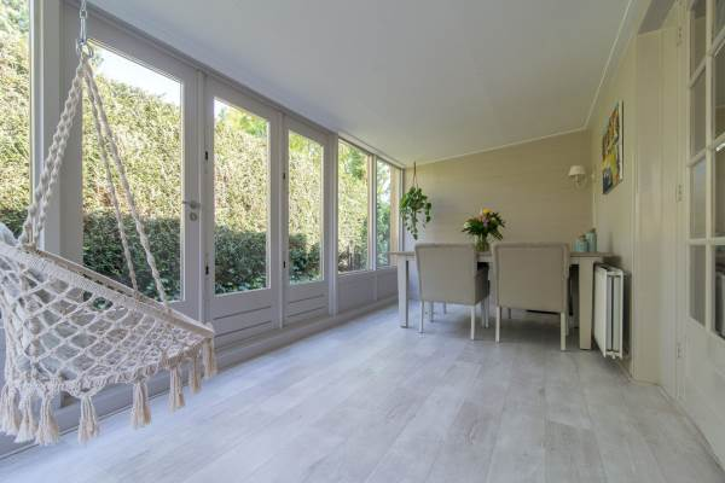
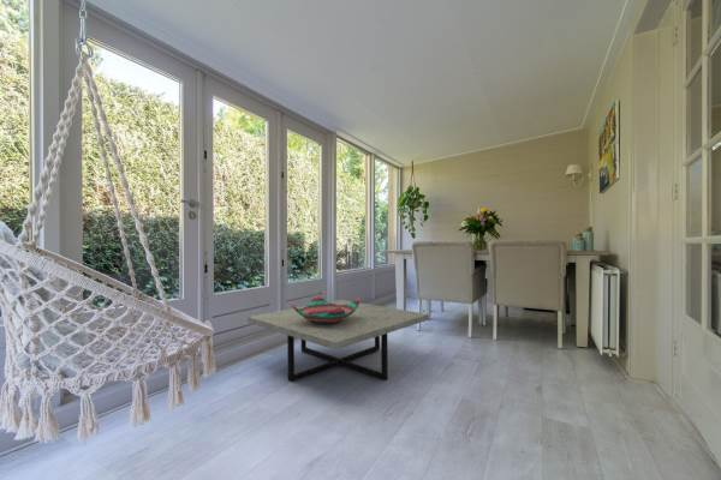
+ coffee table [246,299,430,383]
+ decorative bowl [290,294,362,325]
